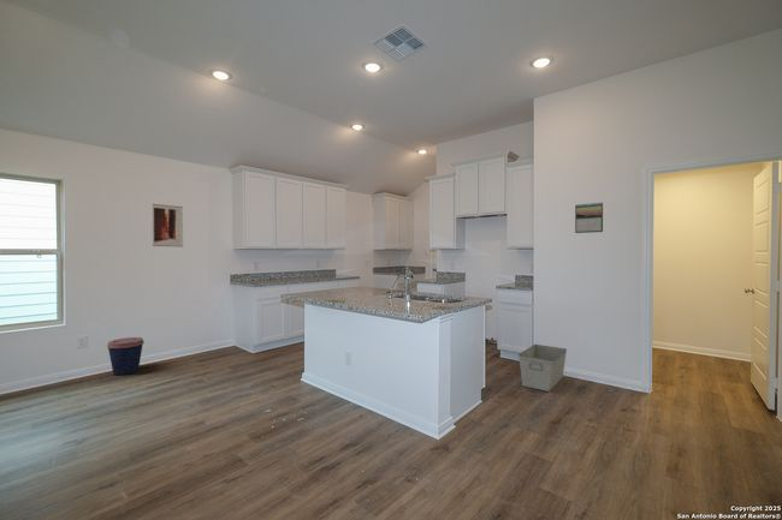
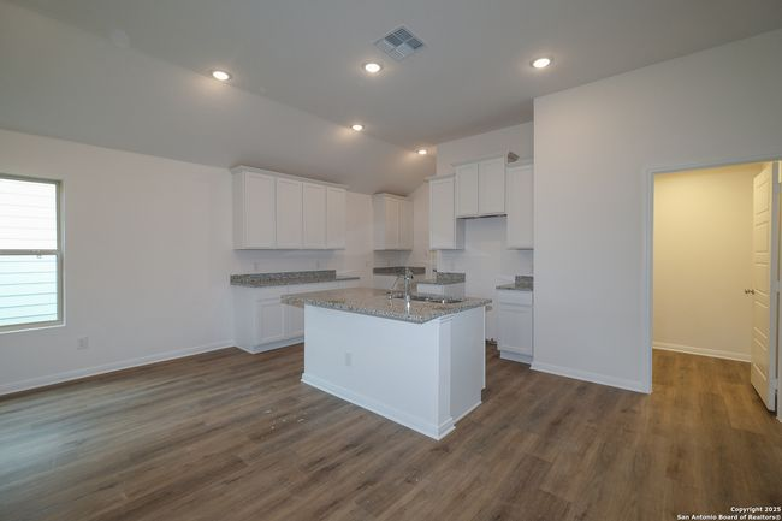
- coffee cup [106,336,146,376]
- storage bin [517,343,568,393]
- wall art [152,203,184,247]
- calendar [574,202,604,234]
